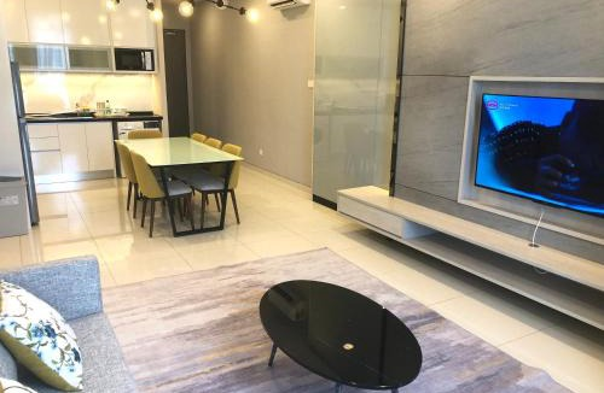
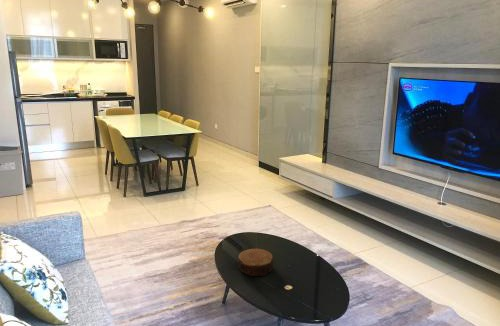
+ bowl [237,248,274,277]
